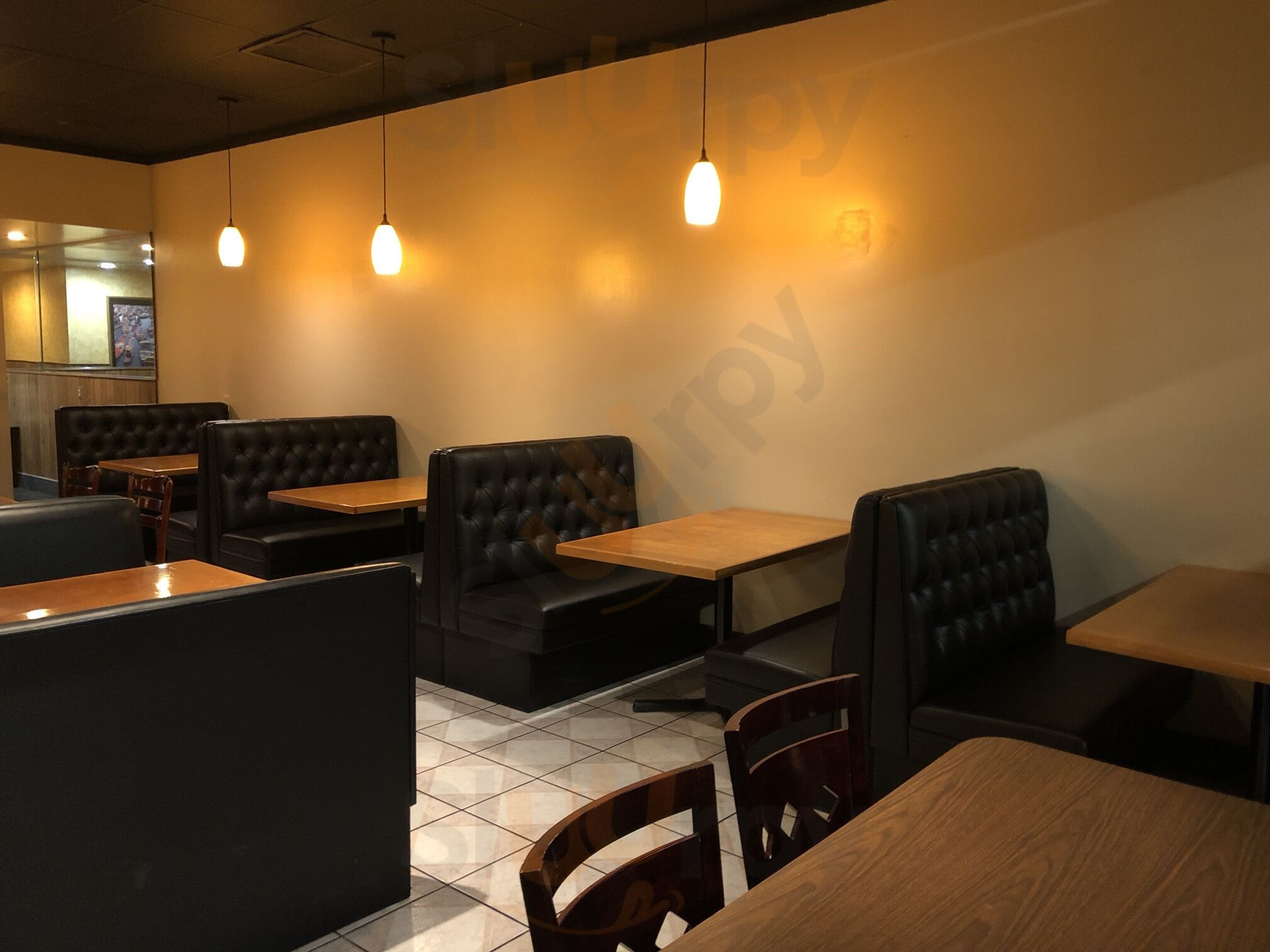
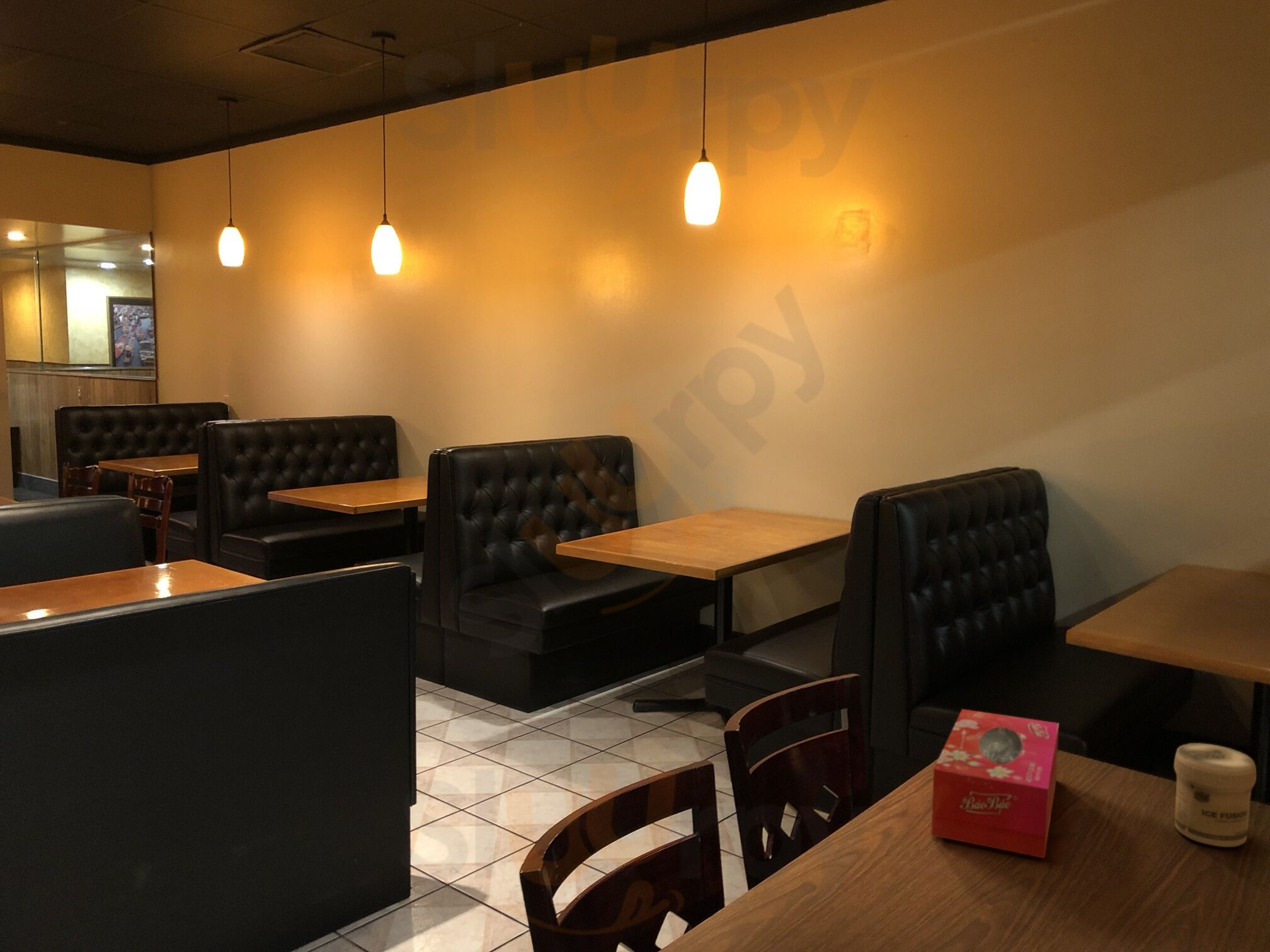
+ tissue box [930,708,1060,859]
+ jar [1174,742,1257,847]
